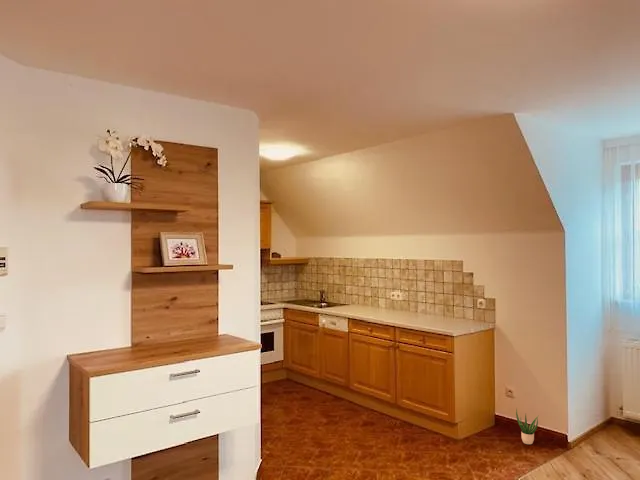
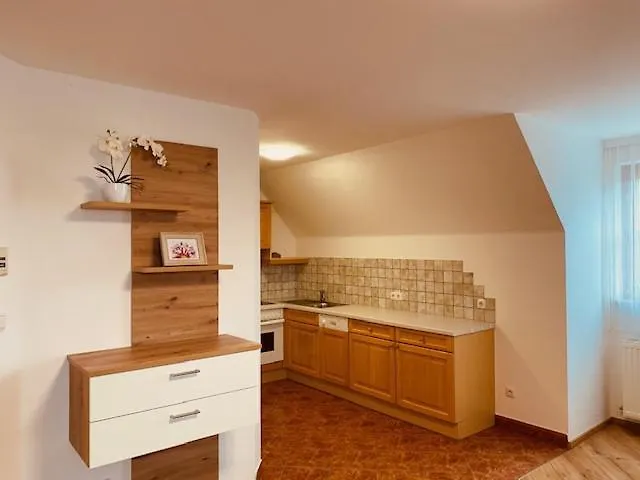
- potted plant [515,408,540,445]
